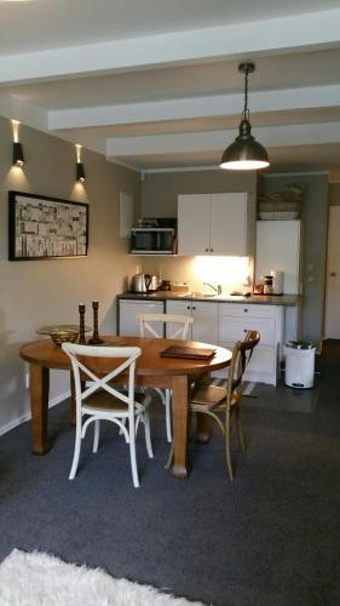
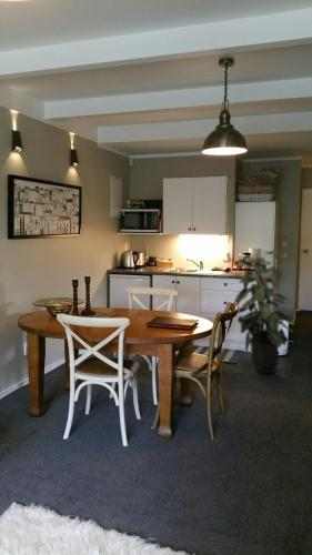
+ indoor plant [233,250,298,376]
